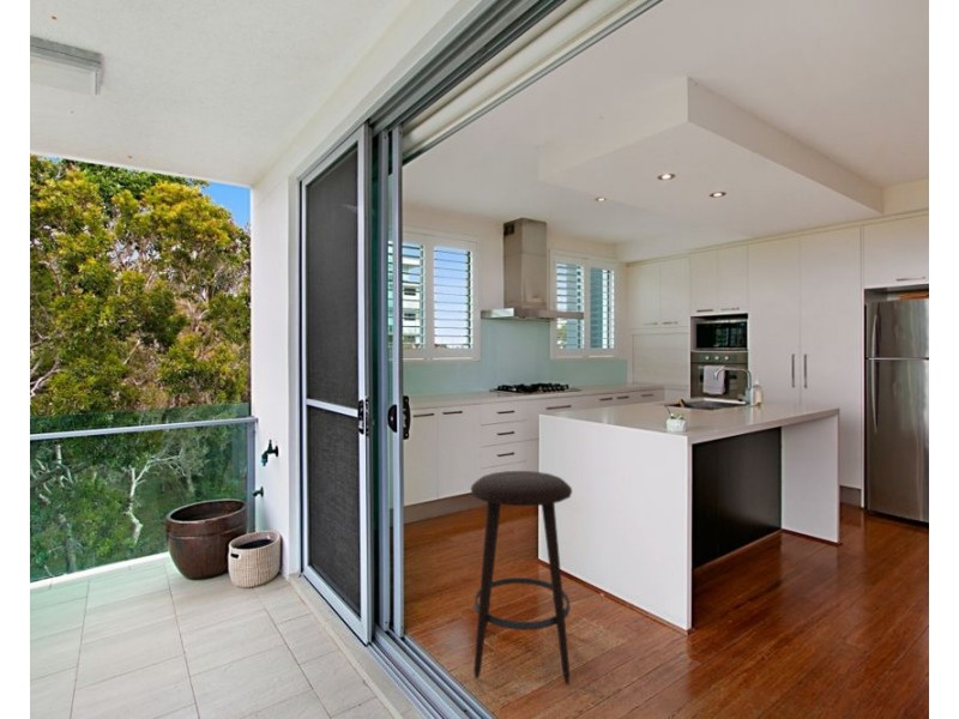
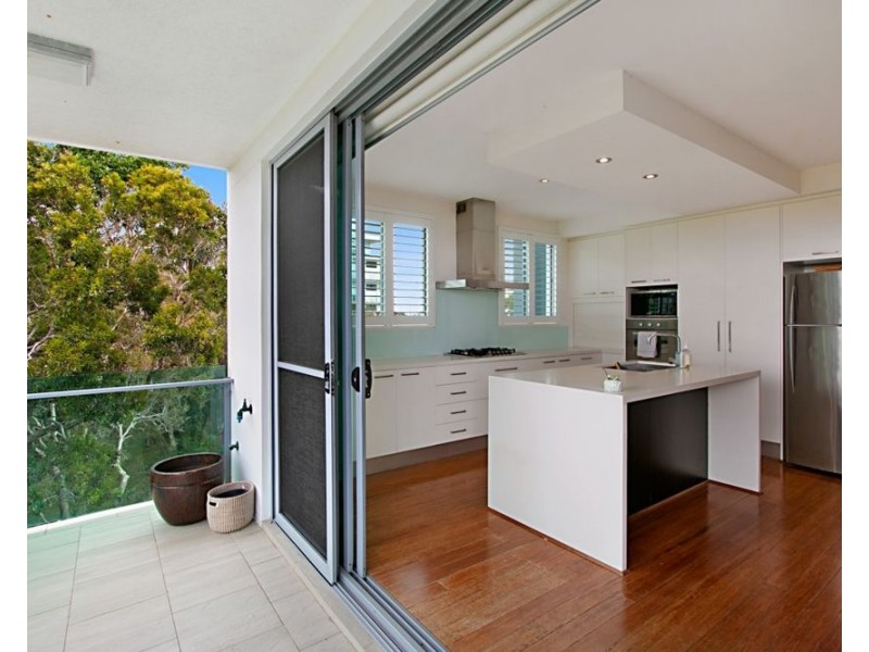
- stool [470,470,573,684]
